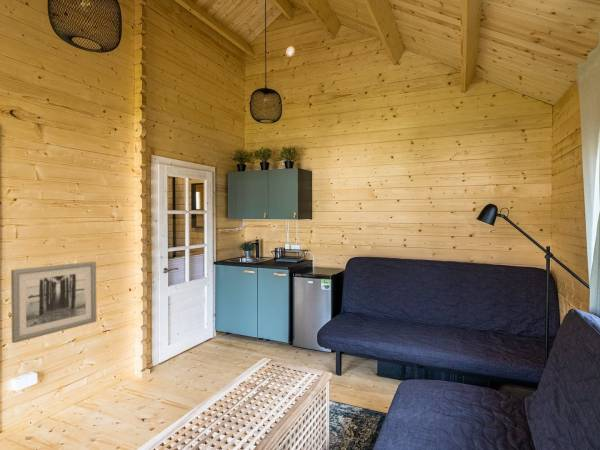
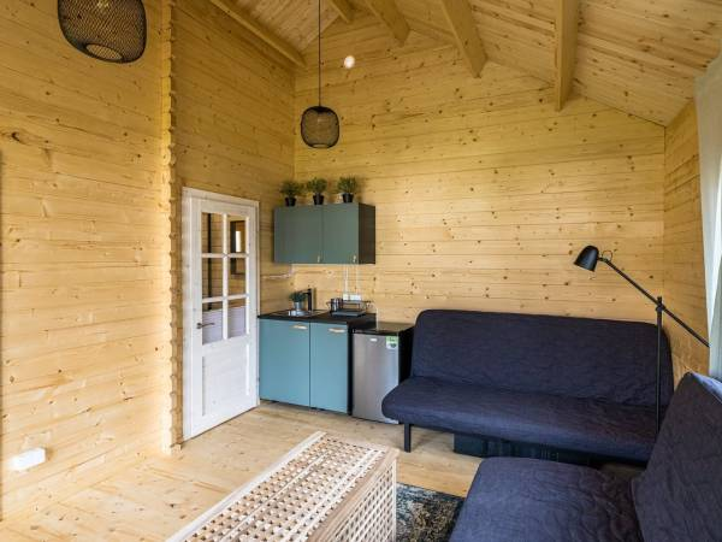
- wall art [10,261,97,344]
